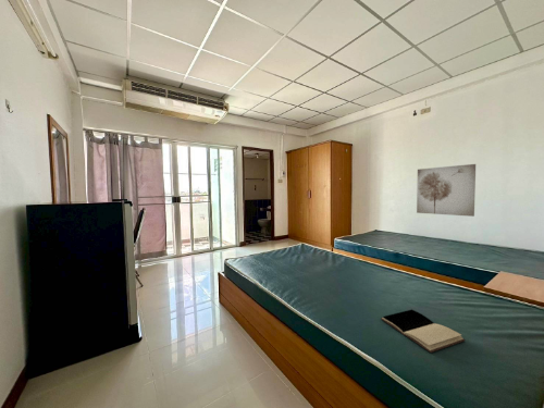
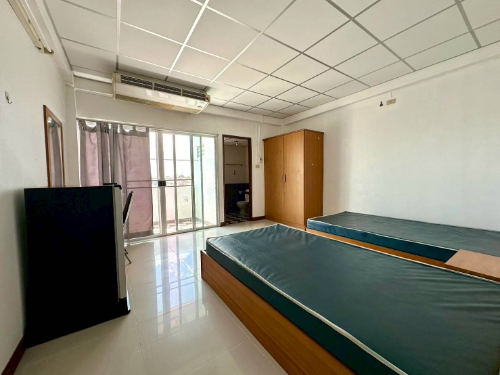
- wall art [416,163,477,218]
- book [380,309,466,354]
